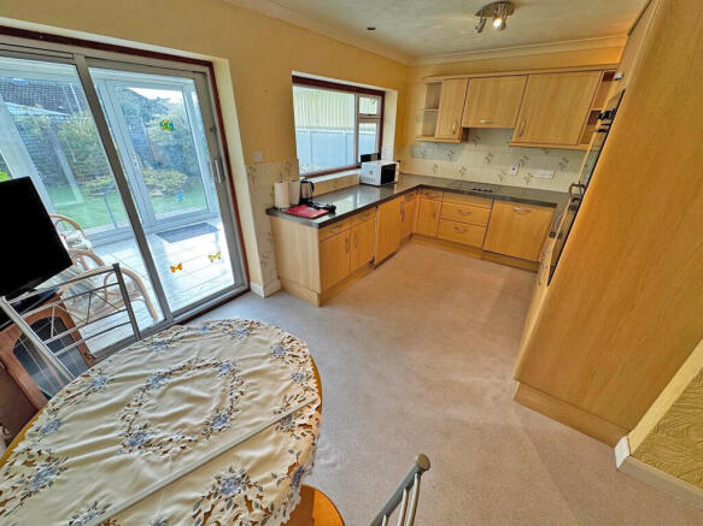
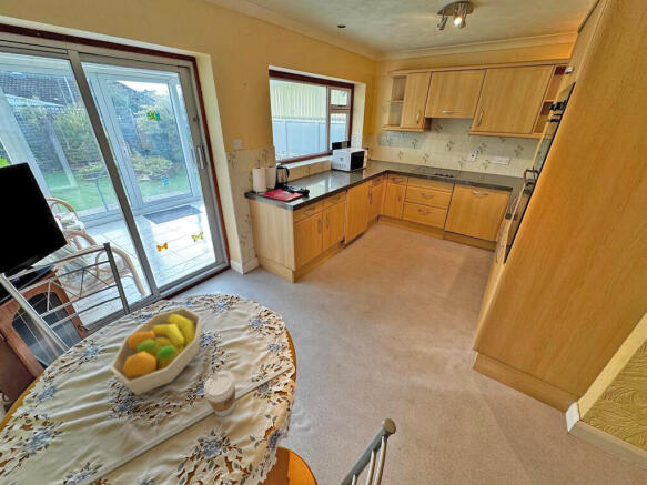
+ fruit bowl [109,306,203,396]
+ coffee cup [203,370,236,417]
